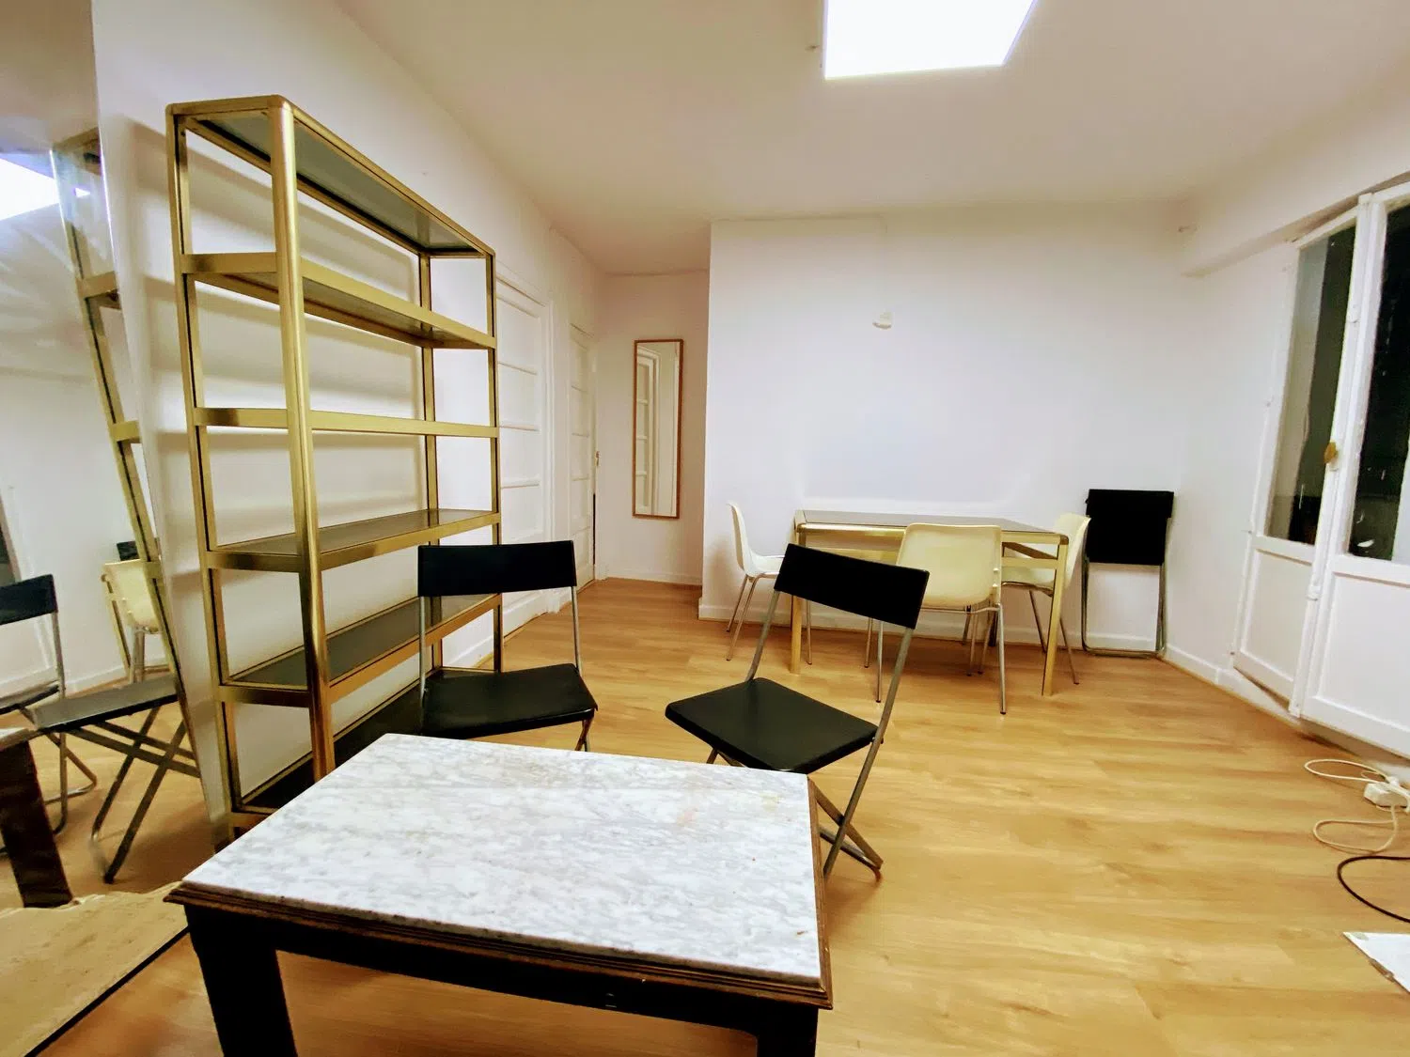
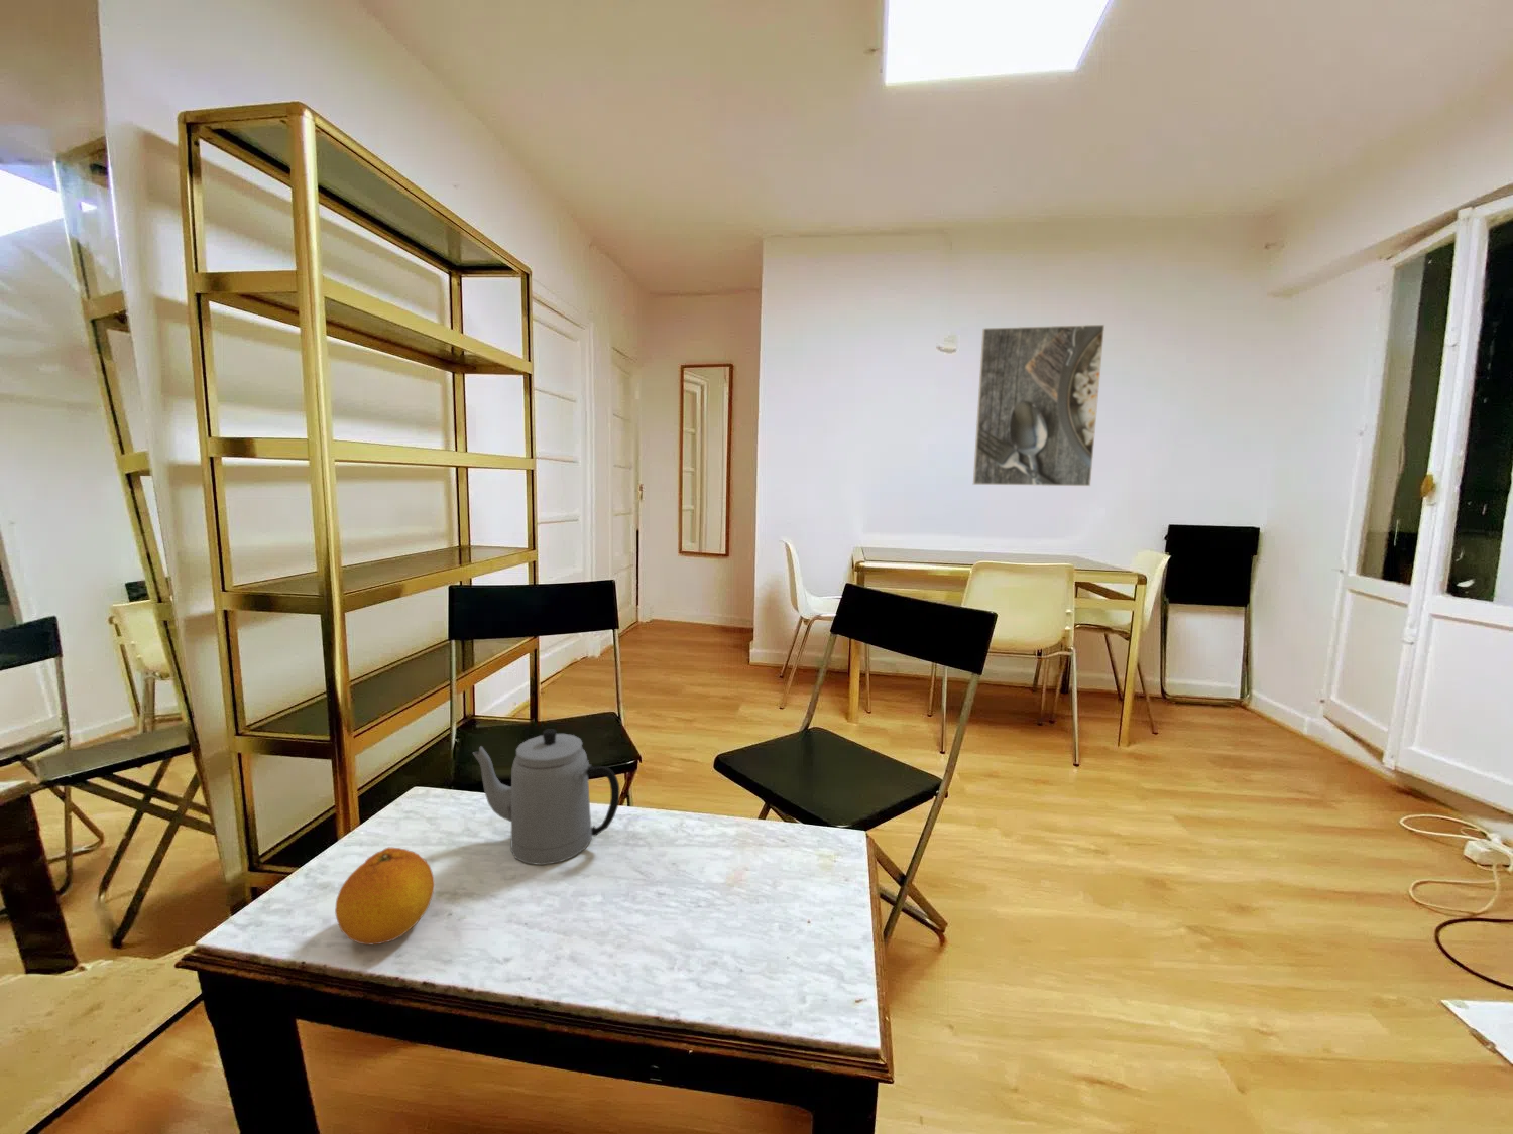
+ teapot [472,728,621,866]
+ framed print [972,324,1106,487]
+ fruit [334,847,436,946]
